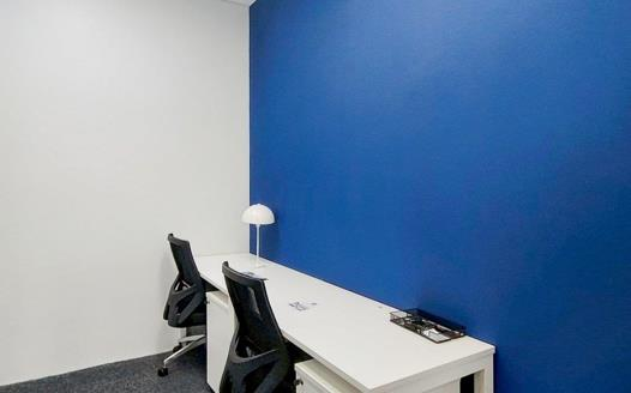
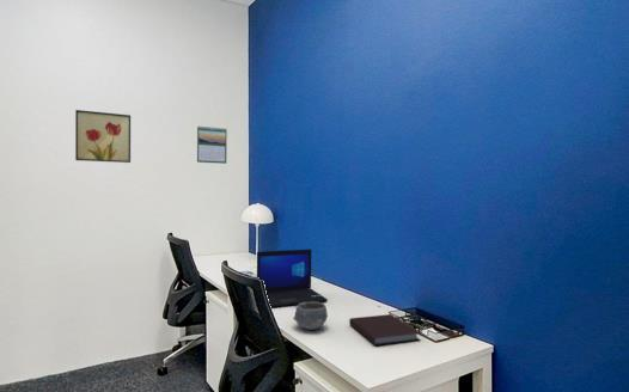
+ calendar [196,124,228,165]
+ wall art [74,109,132,164]
+ bowl [292,301,329,331]
+ notebook [348,313,422,347]
+ laptop [256,249,329,308]
